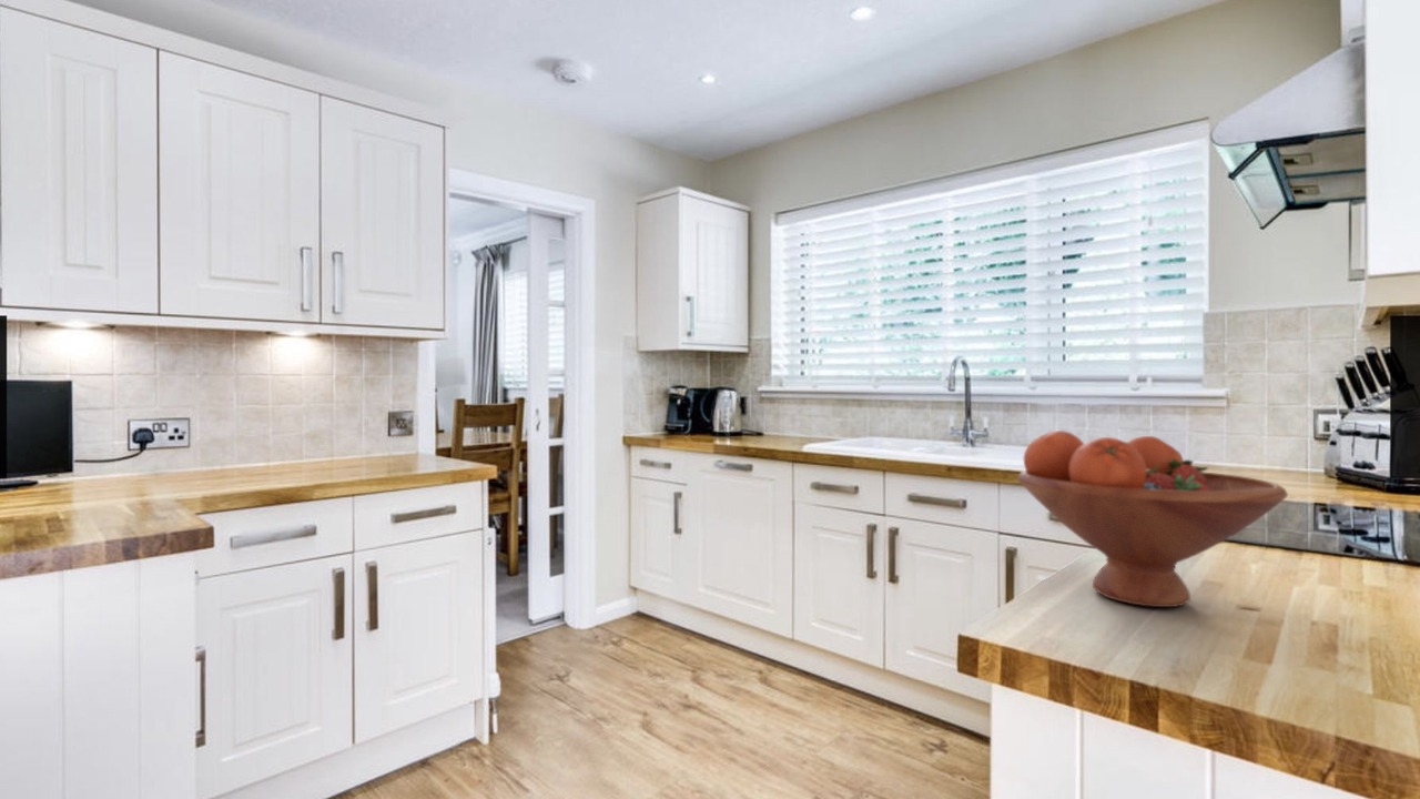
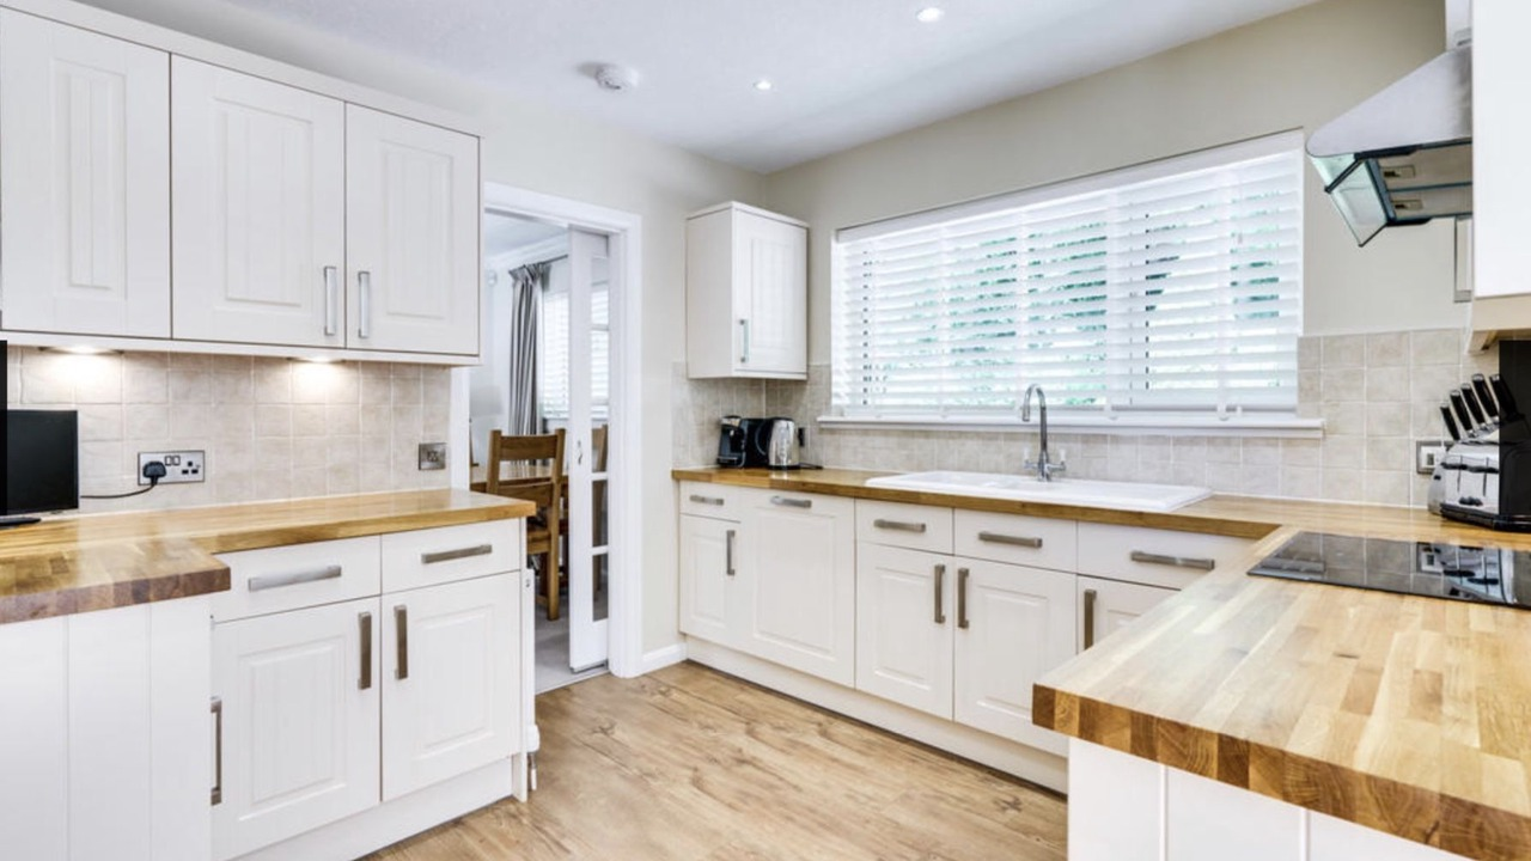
- fruit bowl [1016,429,1289,608]
